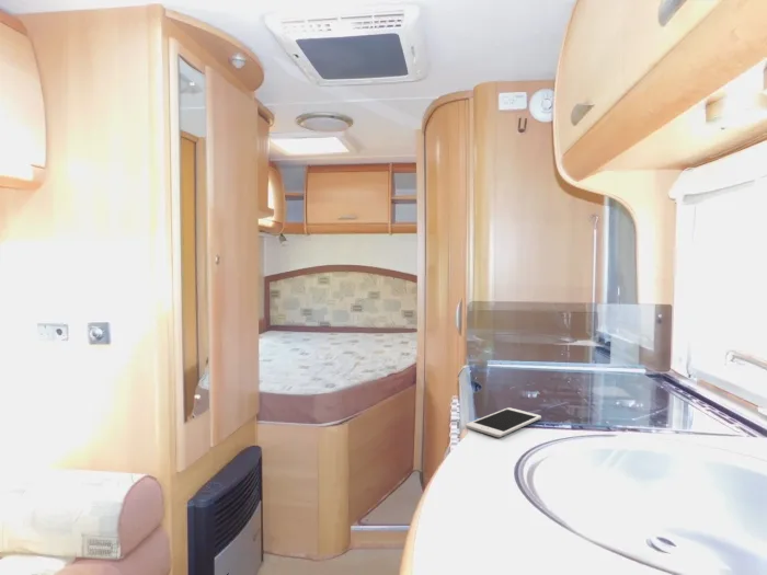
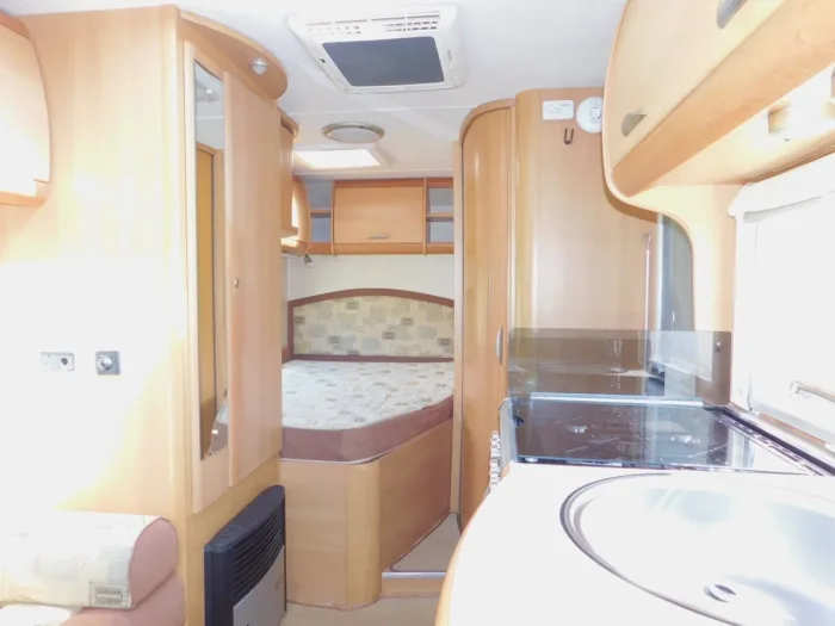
- cell phone [465,406,542,438]
